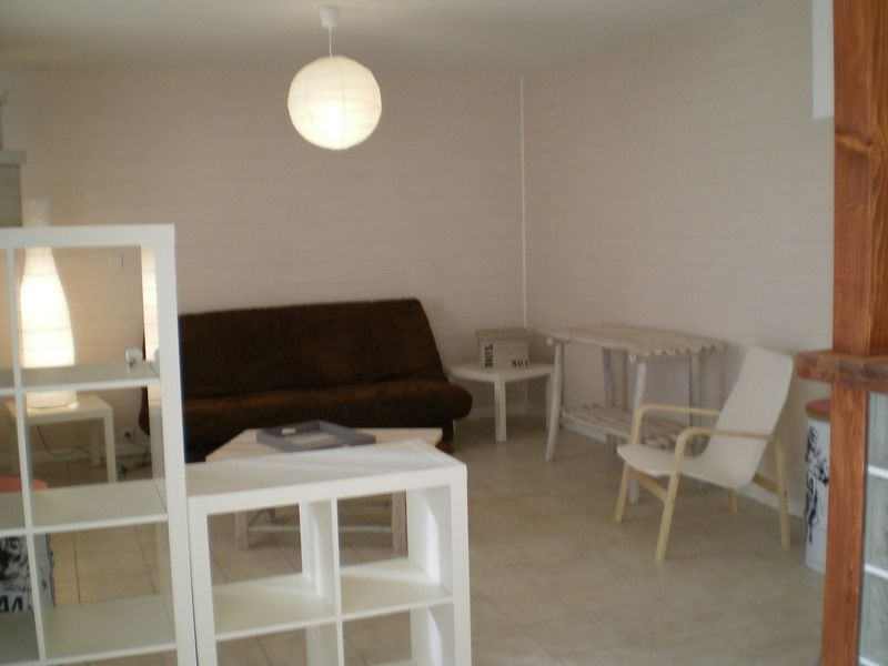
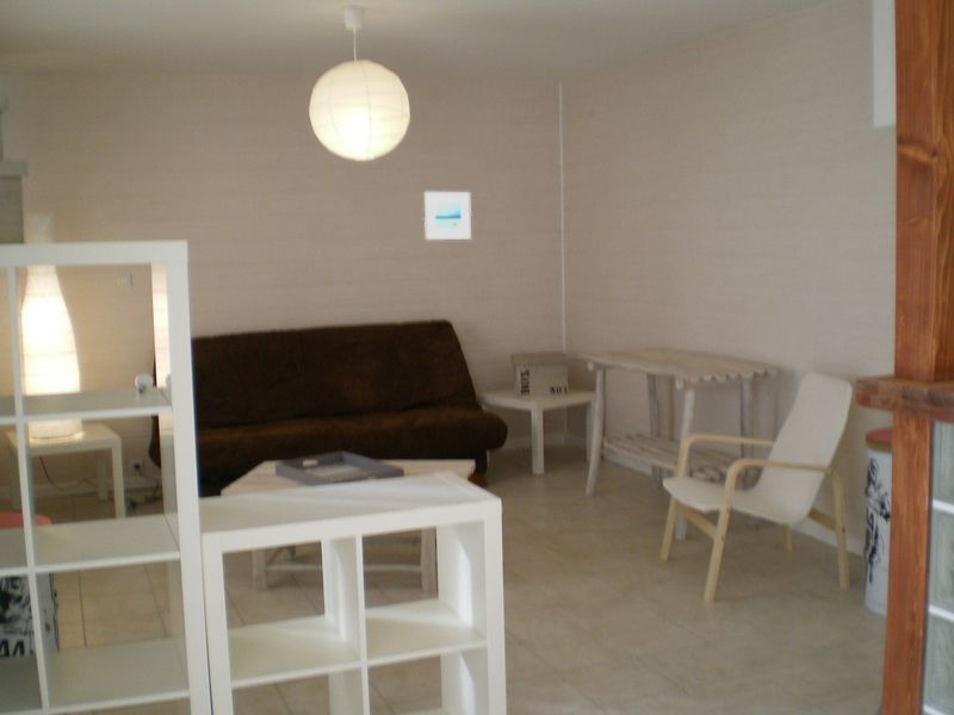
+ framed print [423,191,472,241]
